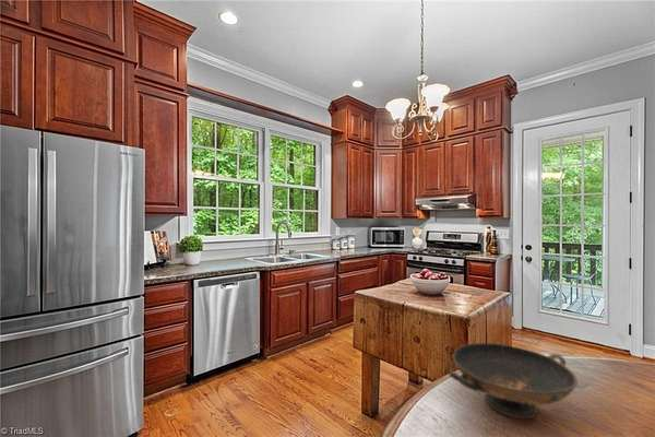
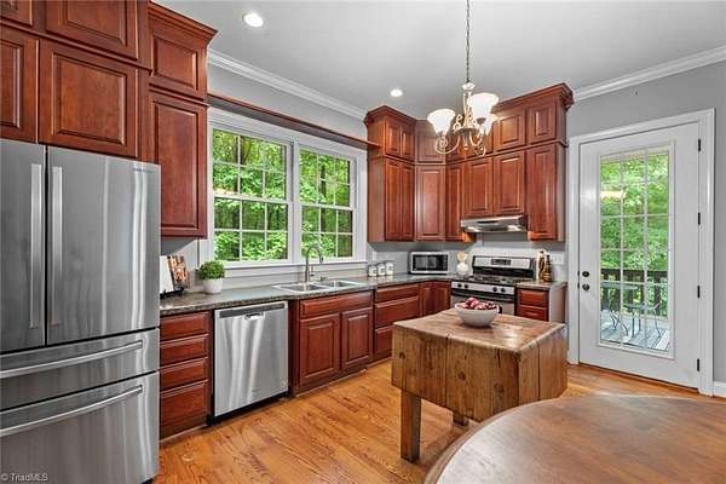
- decorative bowl [448,342,579,420]
